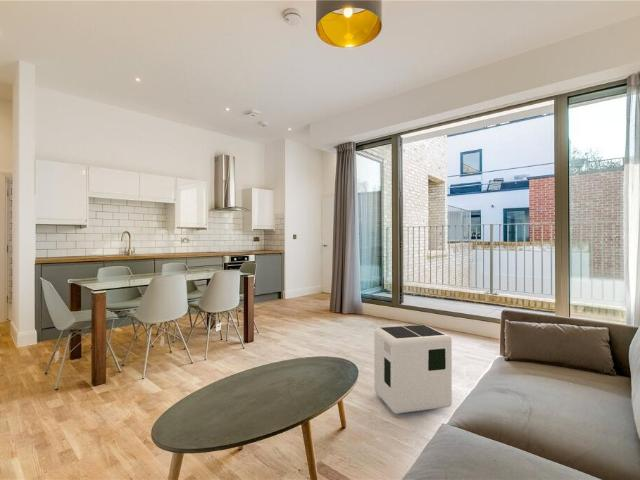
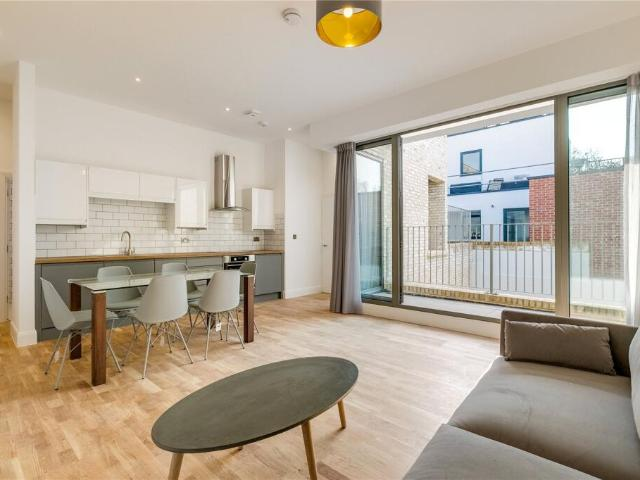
- air purifier [373,324,453,415]
